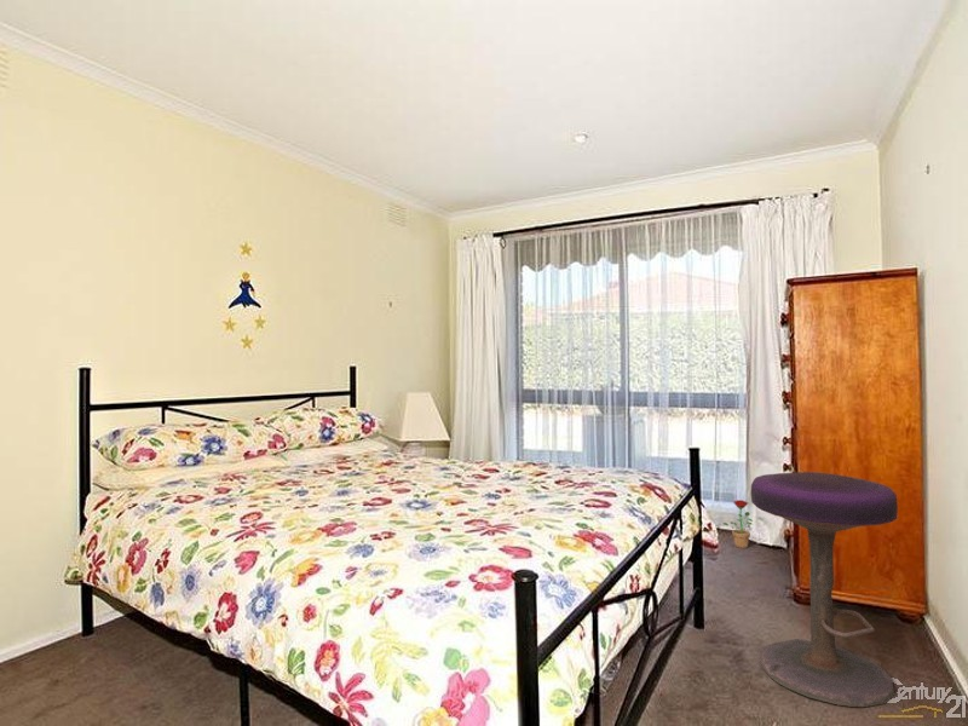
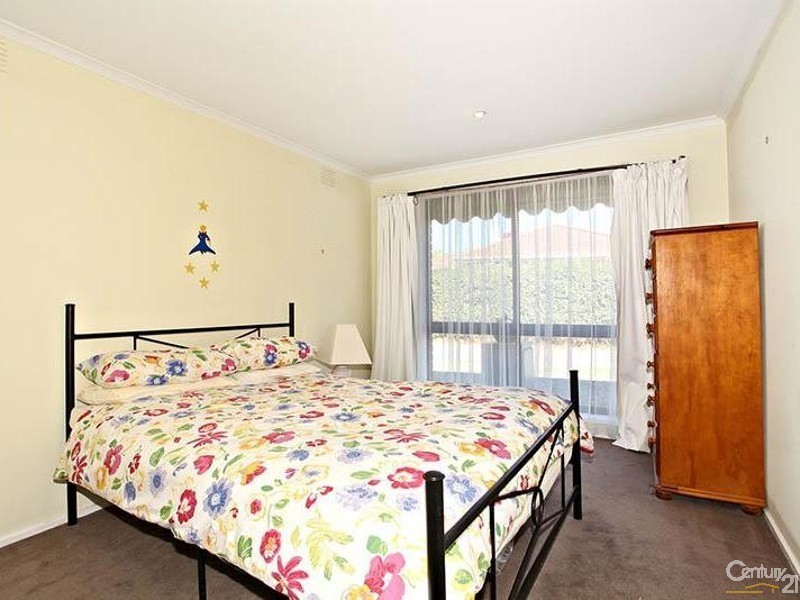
- decorative plant [722,499,754,549]
- stool [750,471,899,708]
